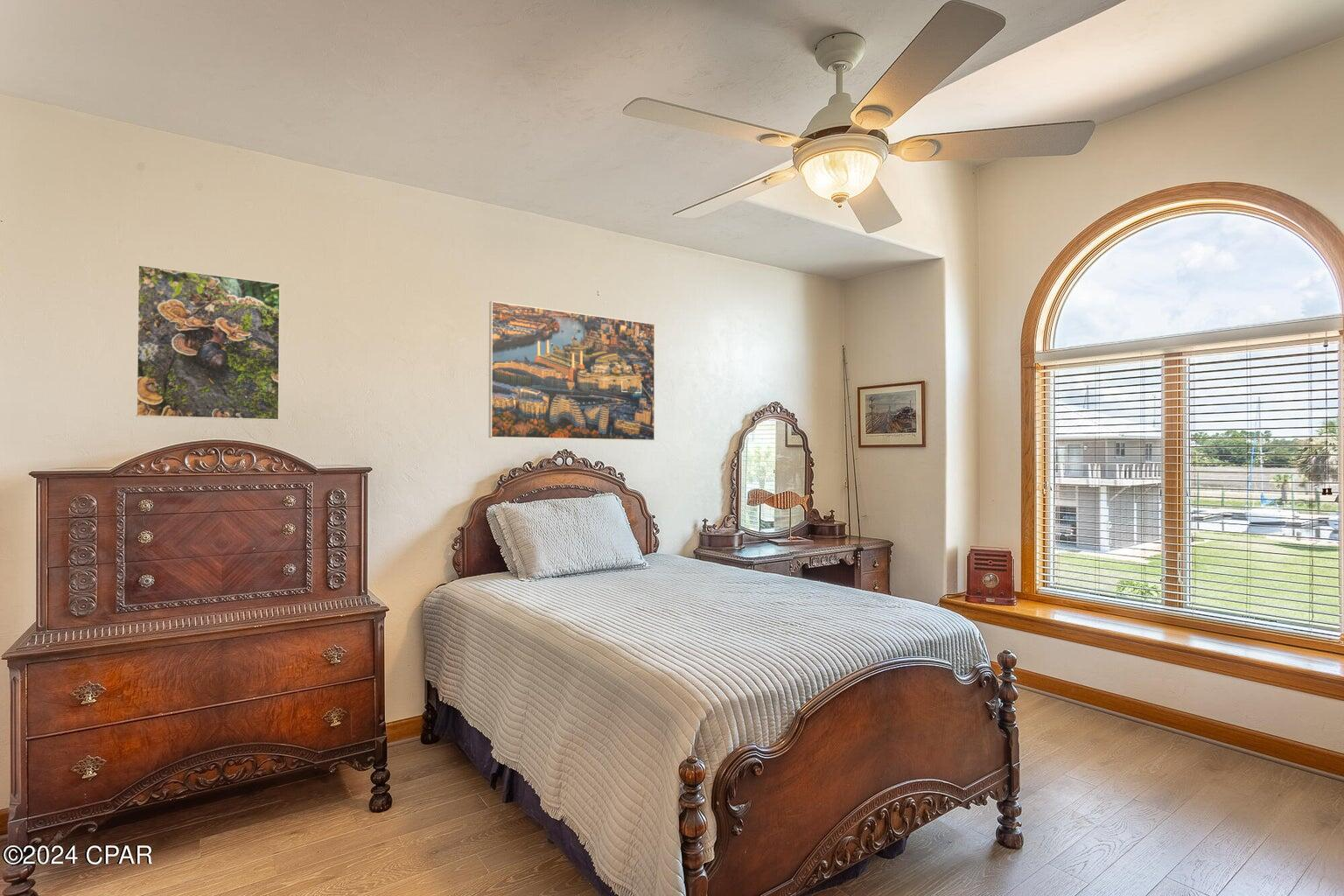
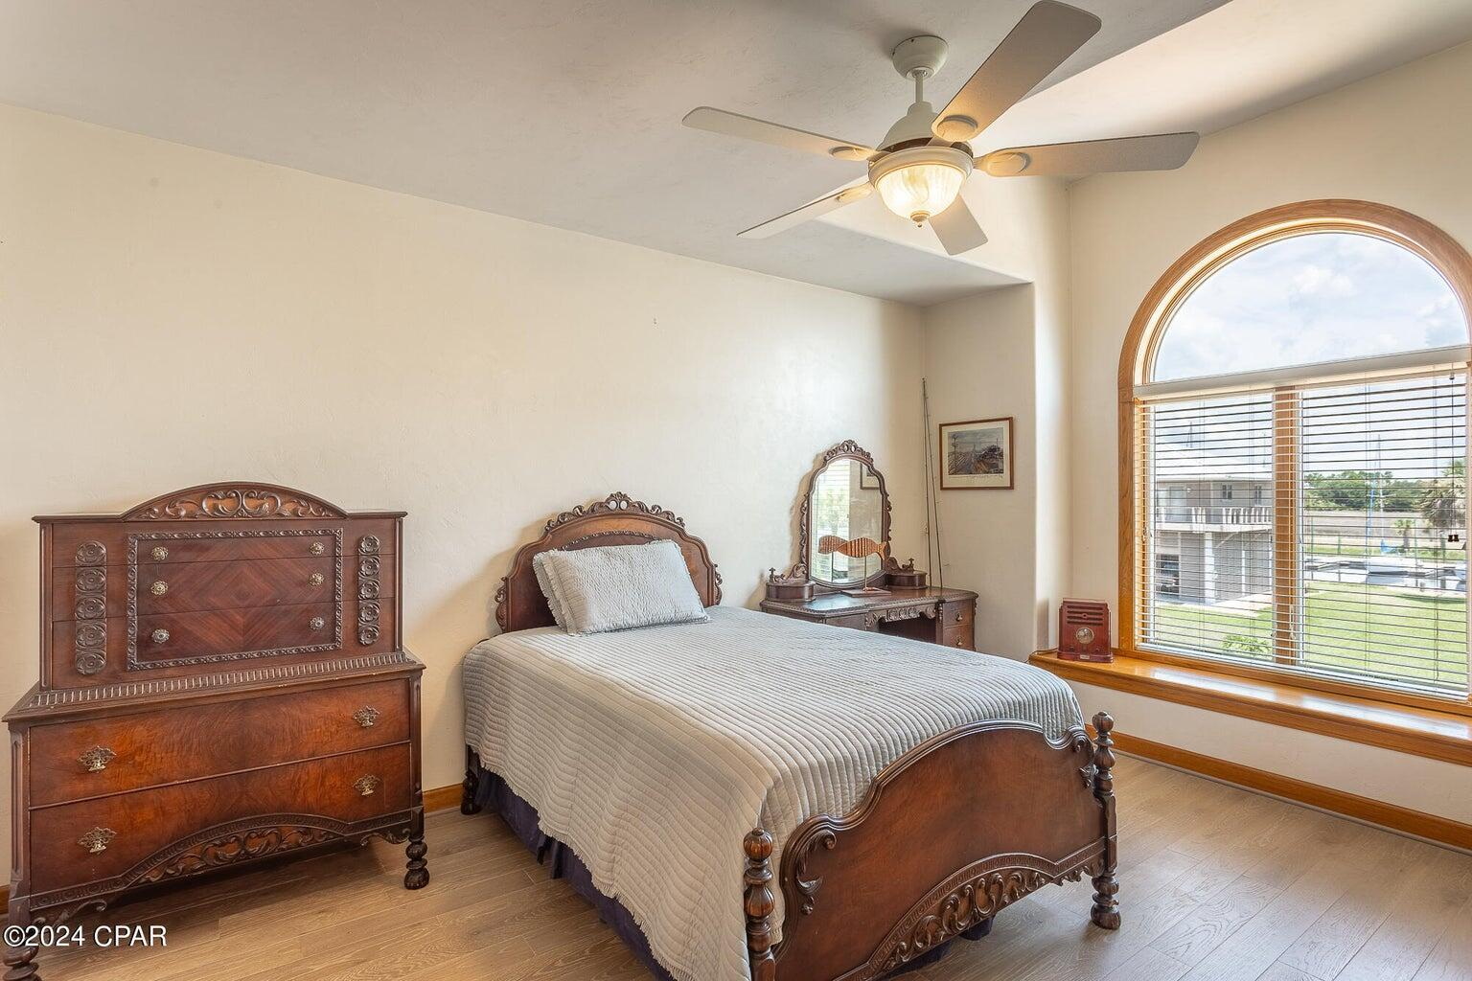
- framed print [488,300,655,442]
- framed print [135,263,282,422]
